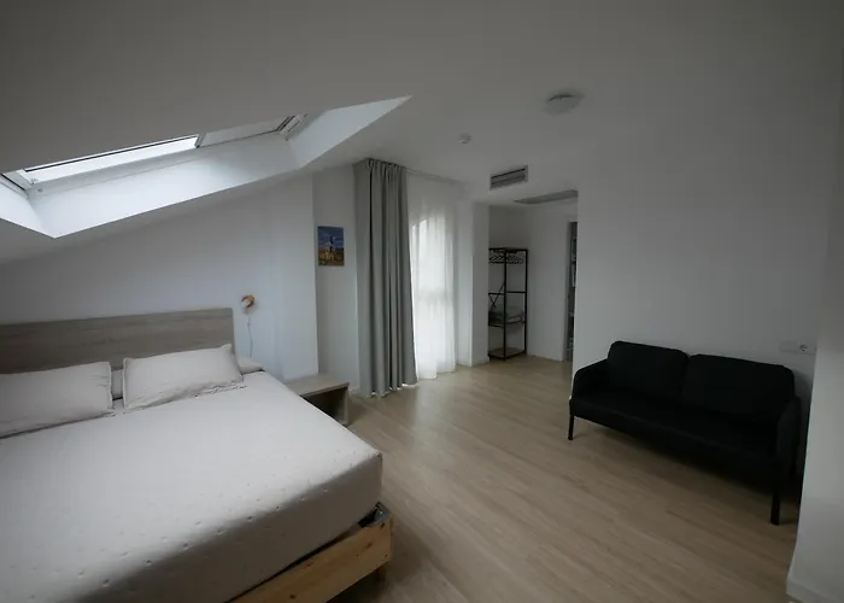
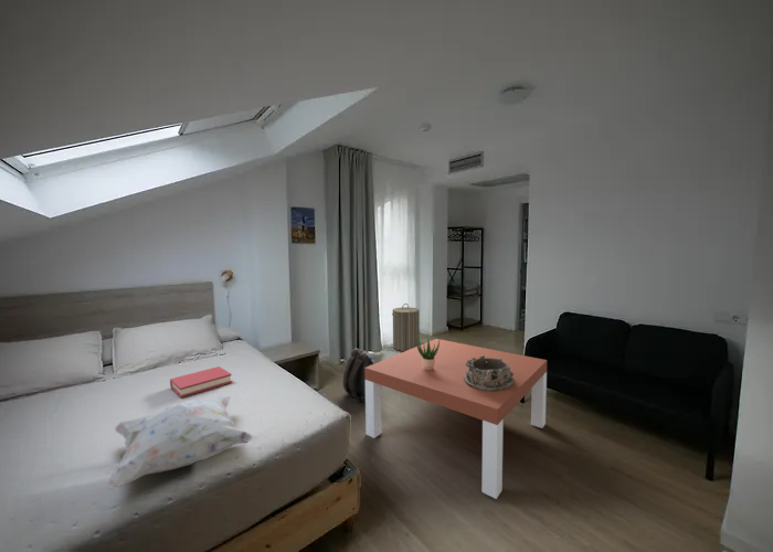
+ laundry hamper [391,302,421,352]
+ potted plant [416,337,441,370]
+ backpack [342,348,378,404]
+ coffee table [364,338,548,500]
+ decorative pillow [106,395,255,489]
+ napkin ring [464,355,513,391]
+ hardback book [169,365,233,399]
